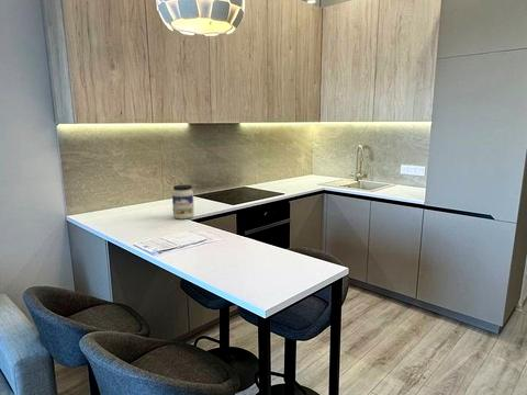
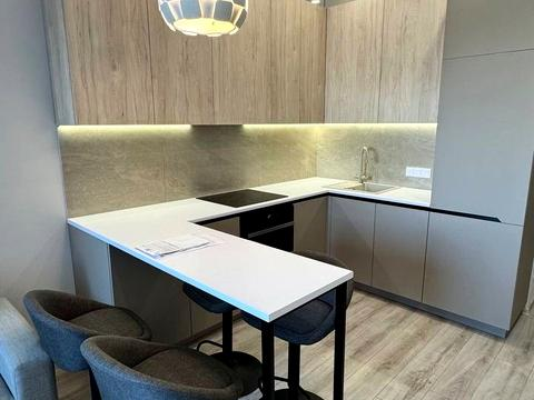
- jar [171,183,195,221]
